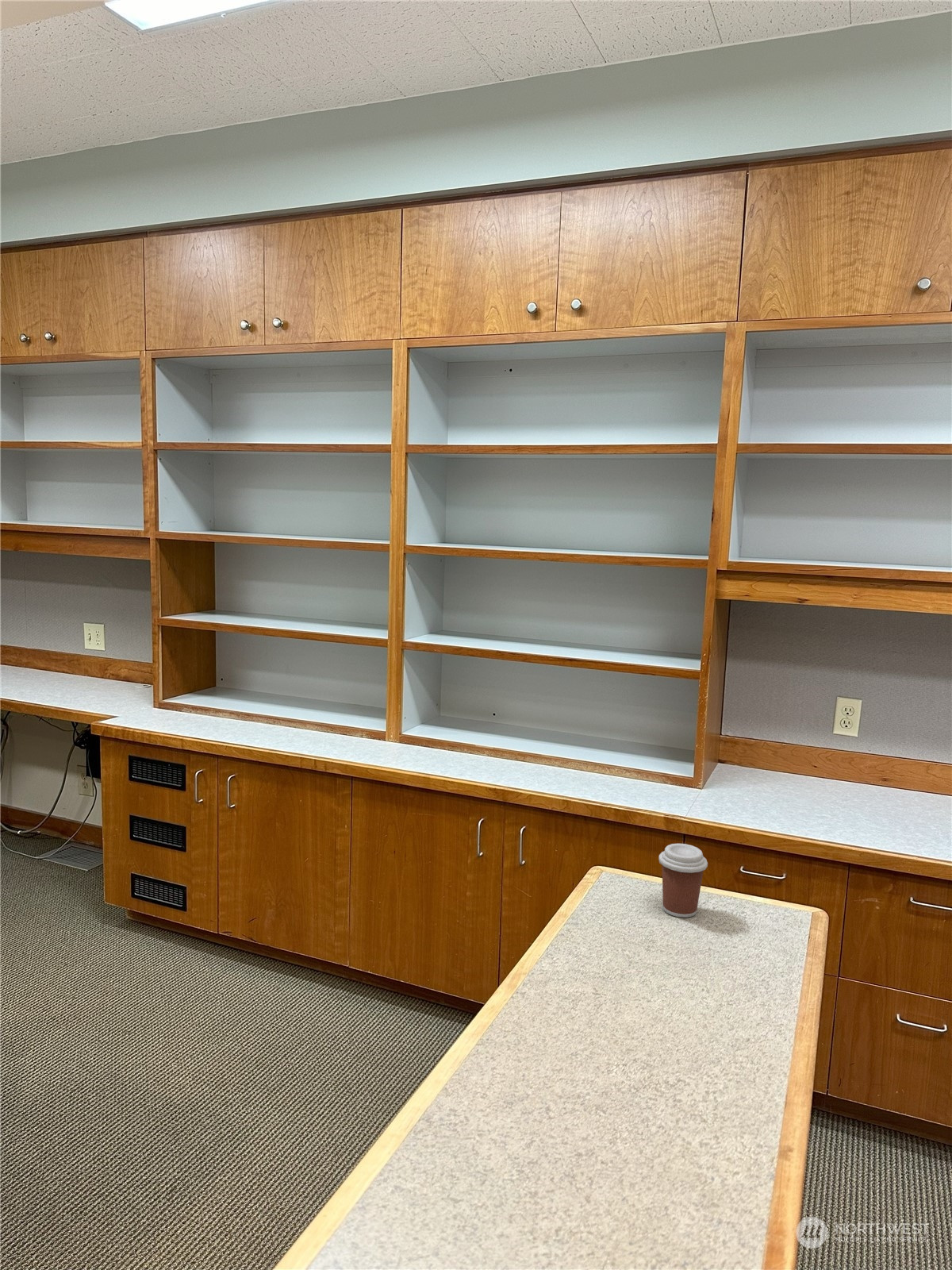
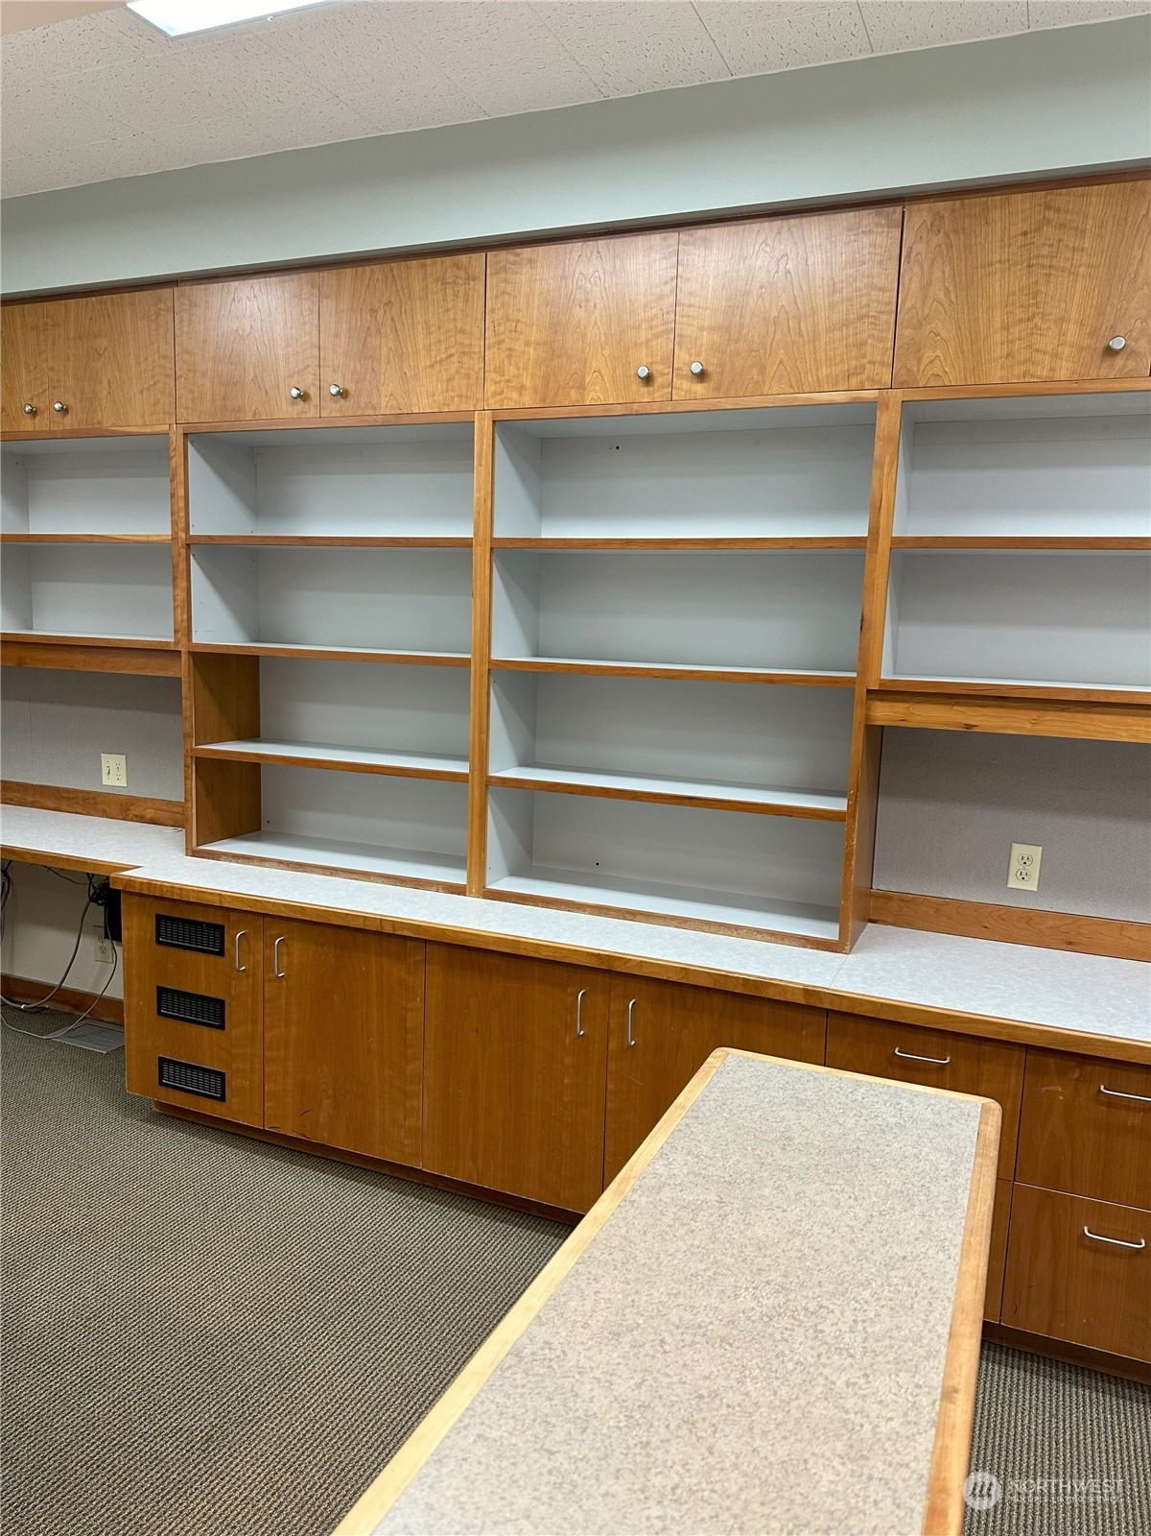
- coffee cup [658,843,708,918]
